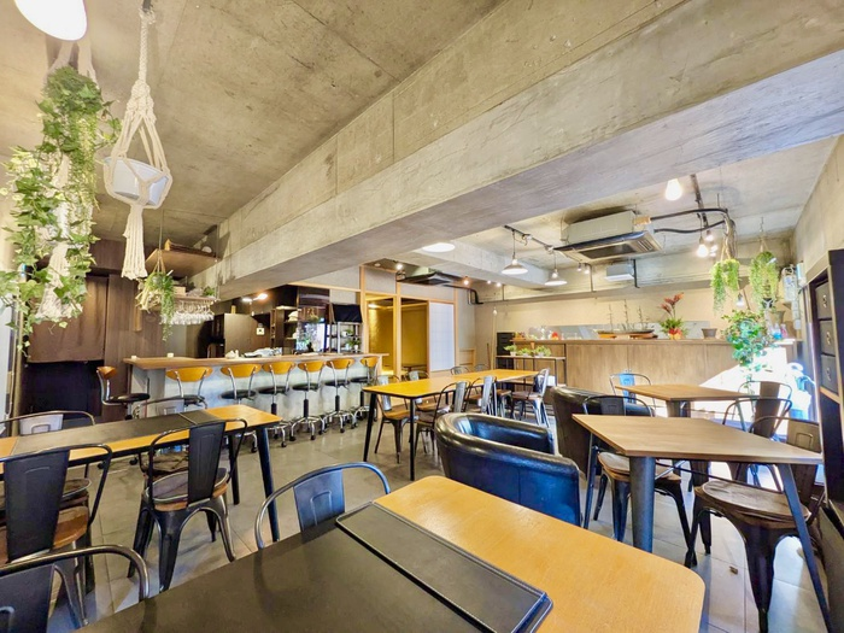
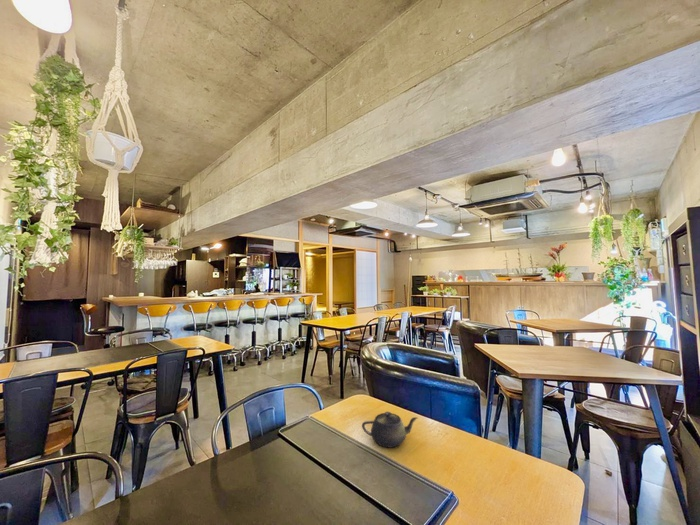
+ teapot [361,411,418,449]
